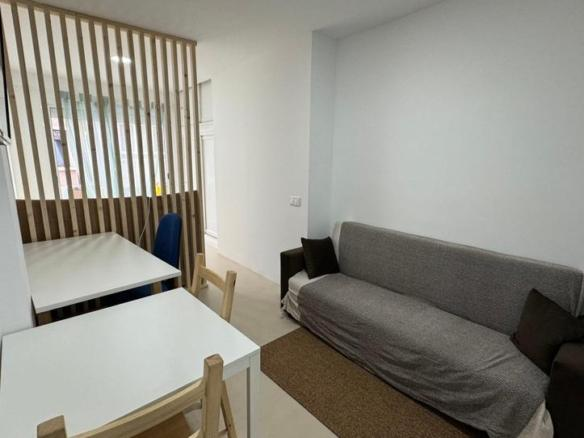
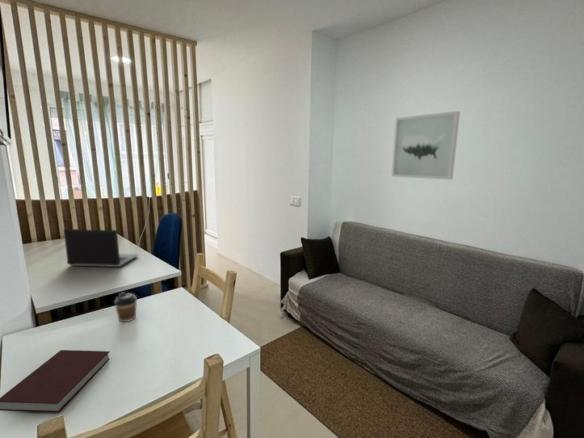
+ wall art [390,110,461,181]
+ notebook [0,349,111,413]
+ laptop computer [63,228,139,268]
+ coffee cup [113,291,138,323]
